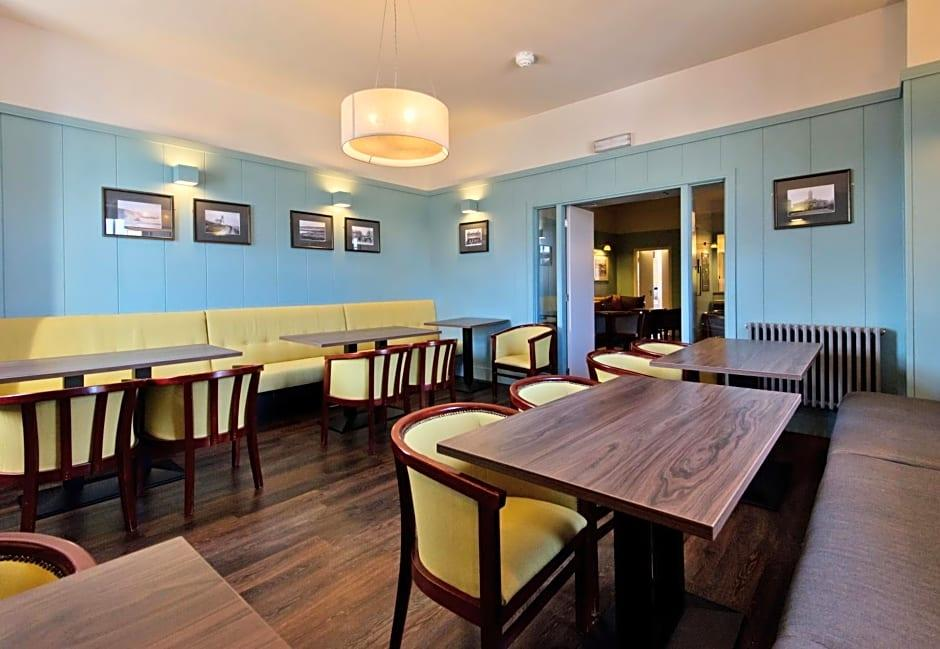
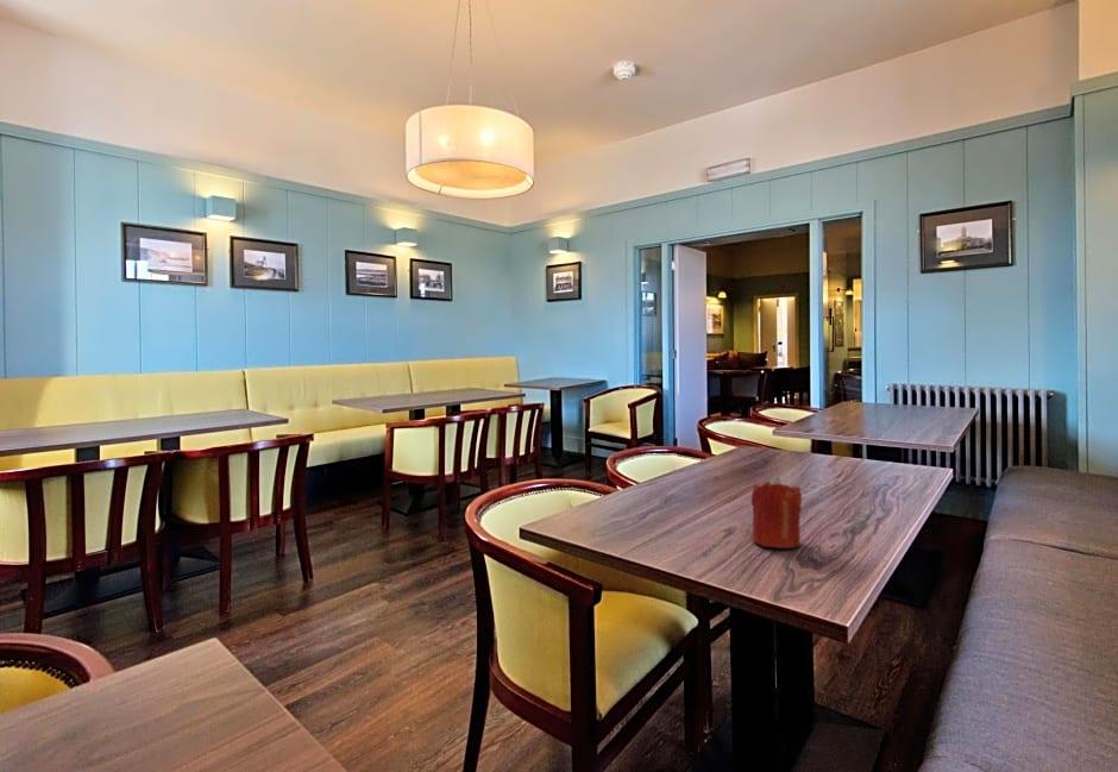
+ candle [750,475,803,550]
